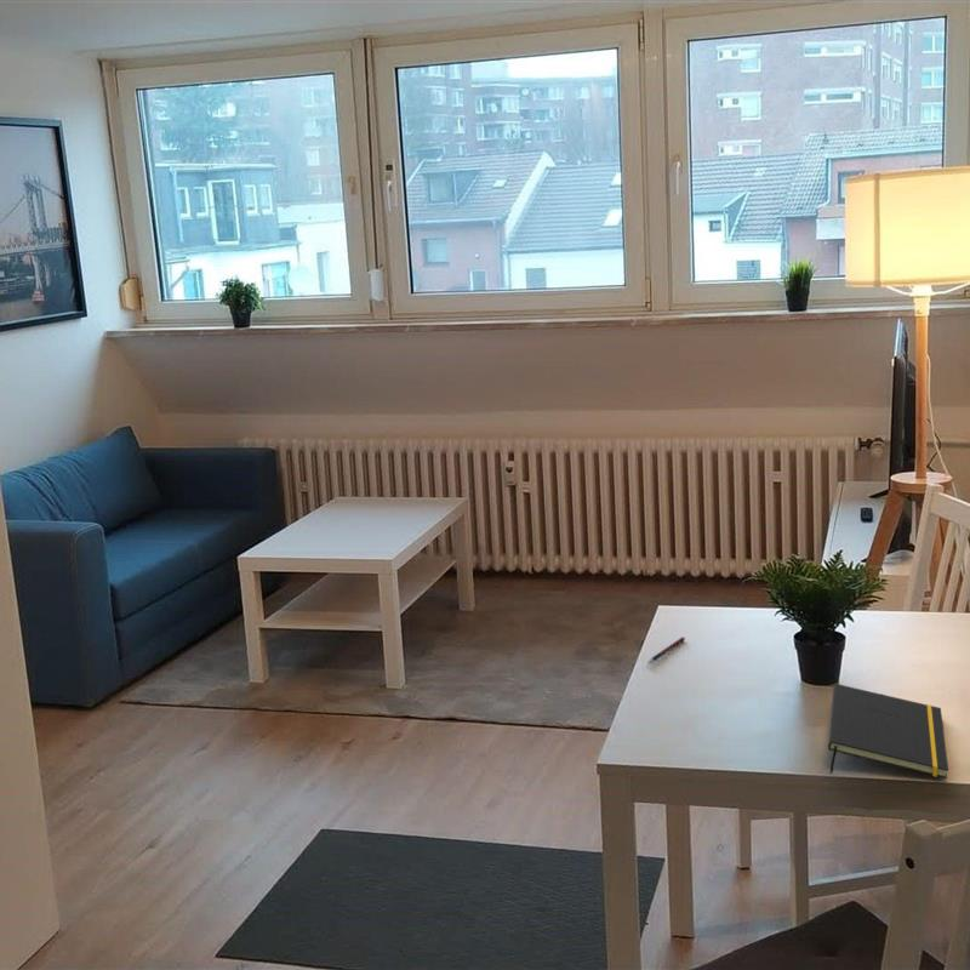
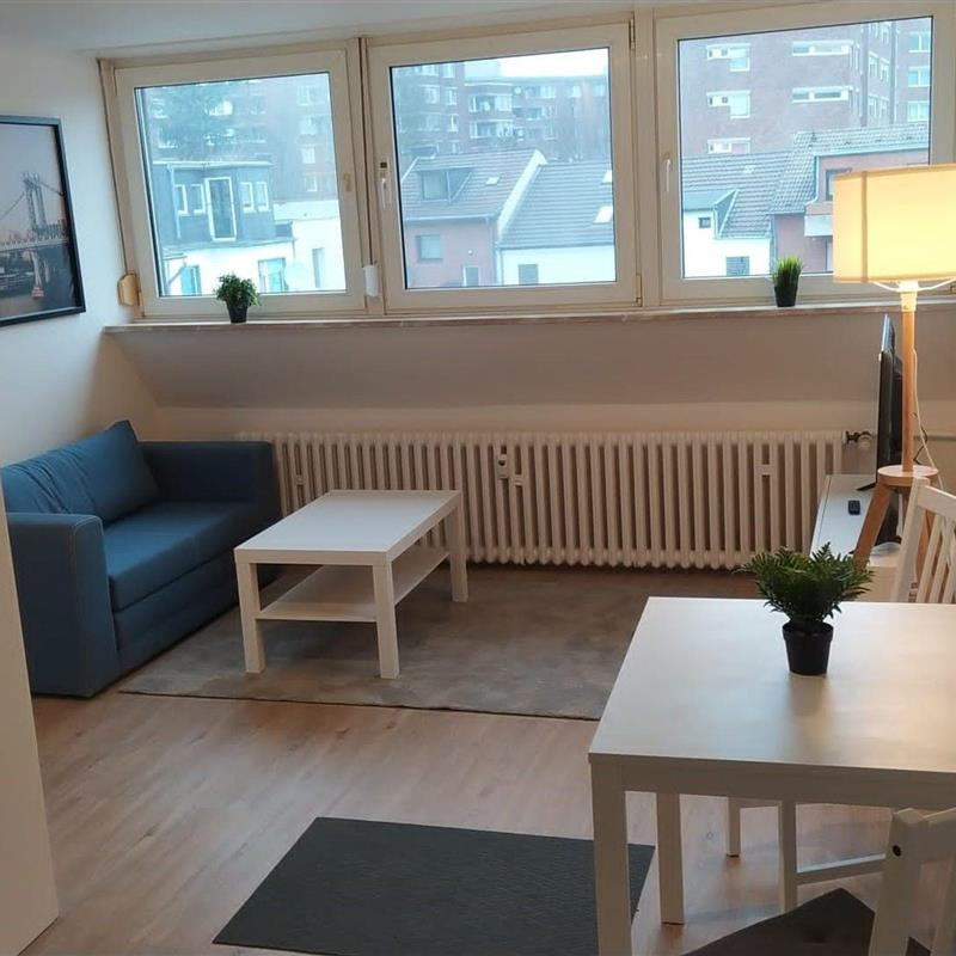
- notepad [827,683,949,780]
- pen [646,637,686,664]
